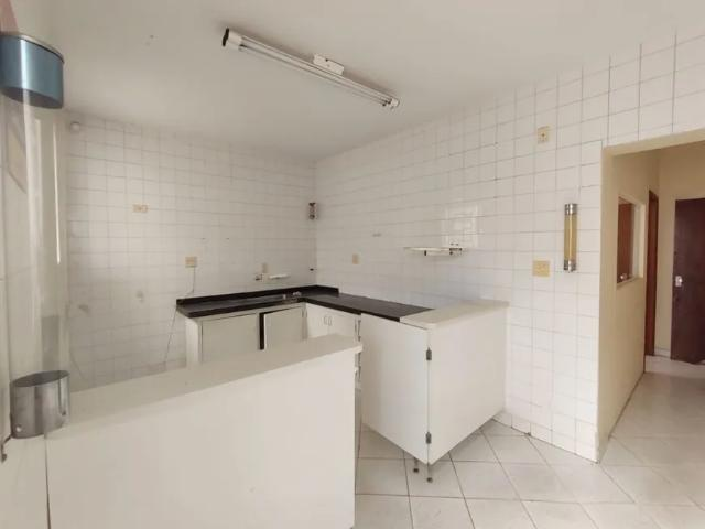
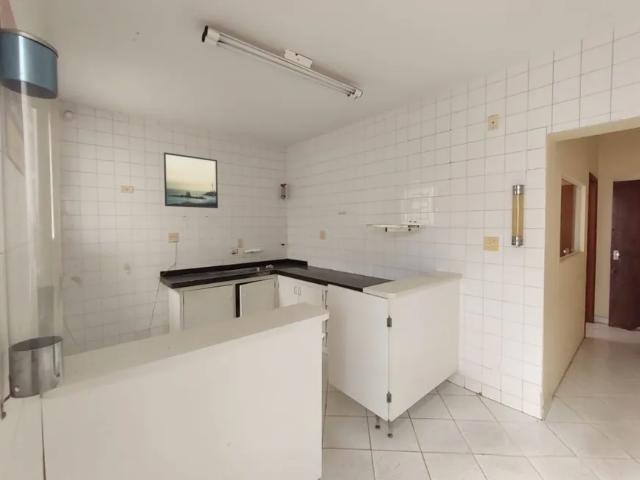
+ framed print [163,152,219,209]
